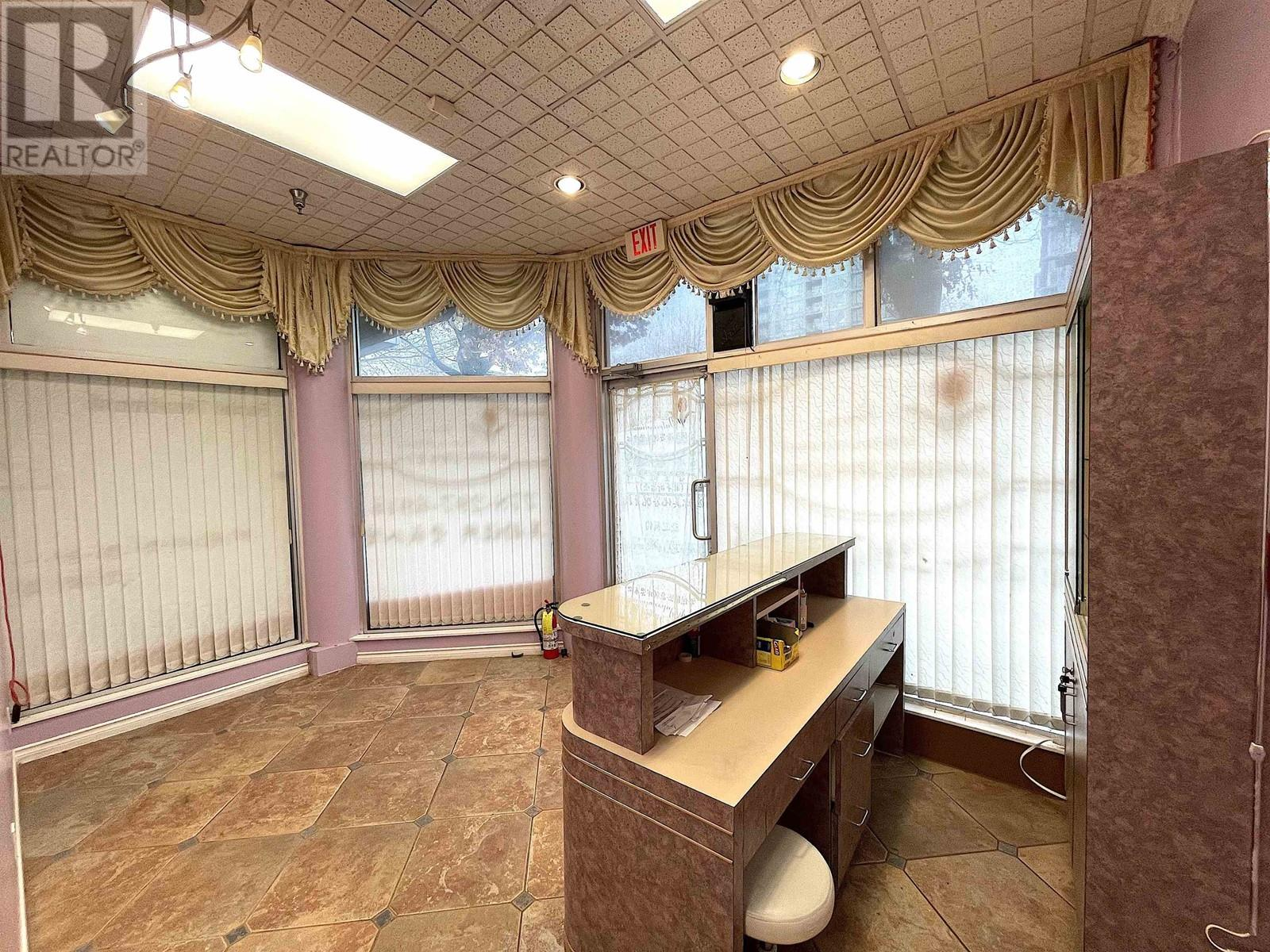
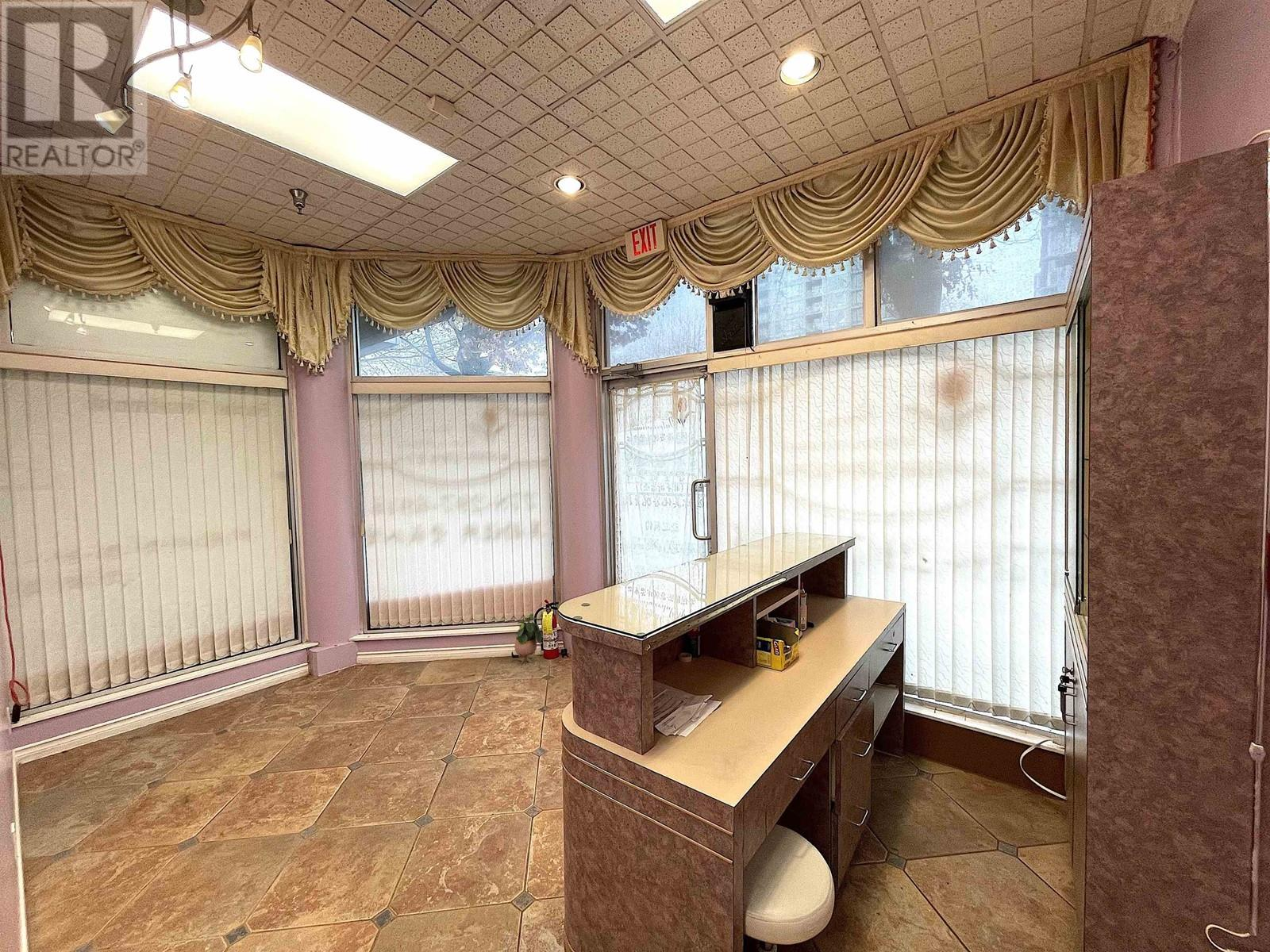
+ potted plant [514,612,543,666]
